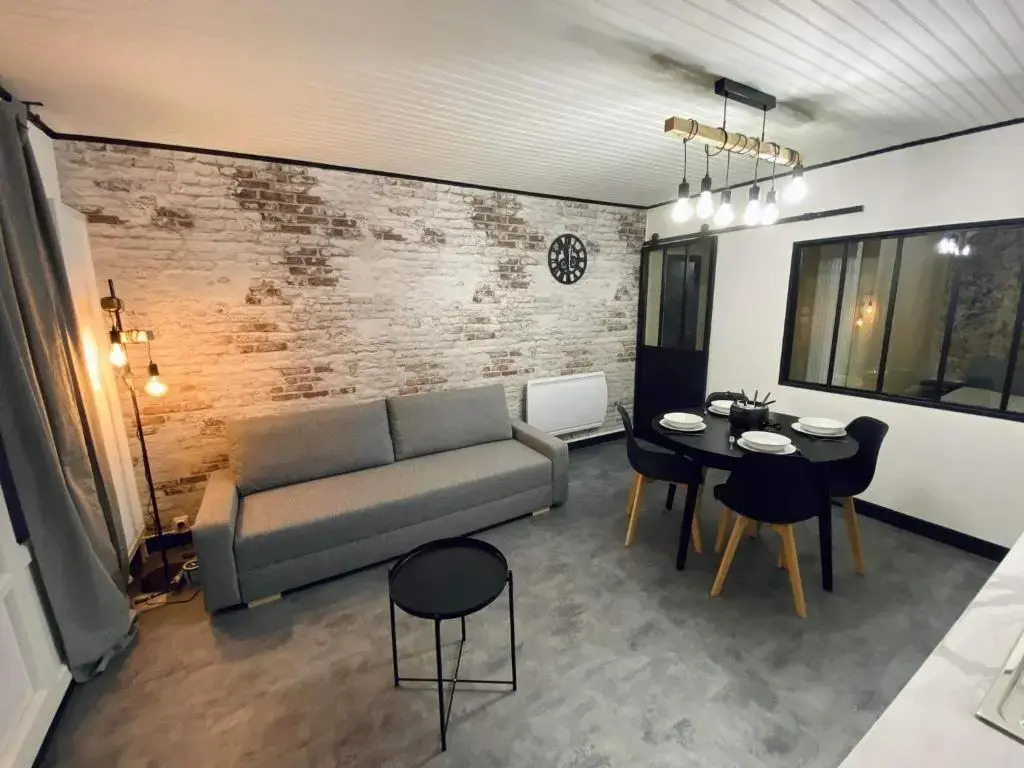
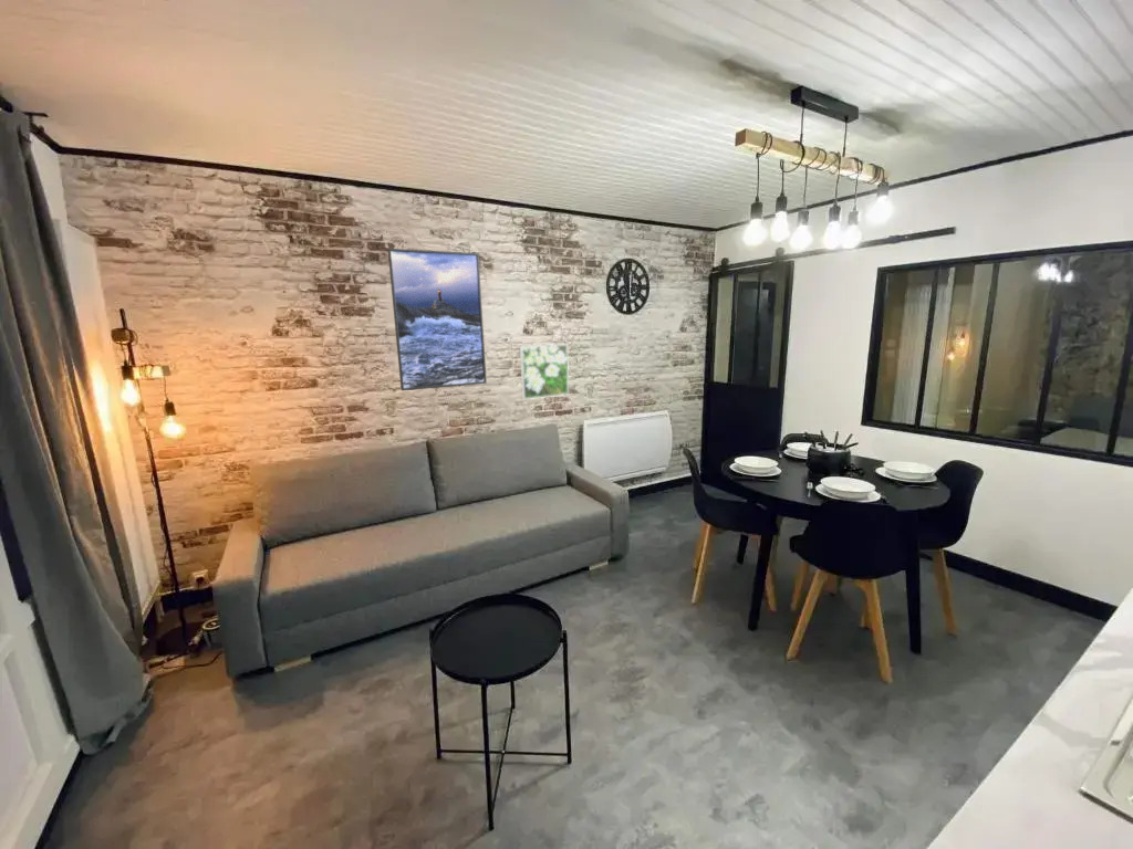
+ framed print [519,343,570,400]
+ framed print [386,248,488,391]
